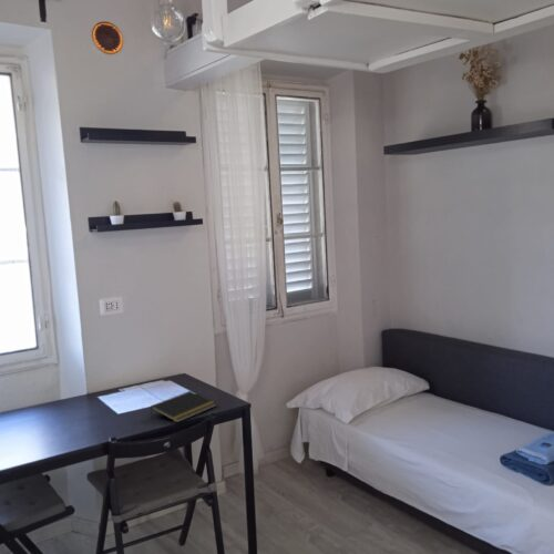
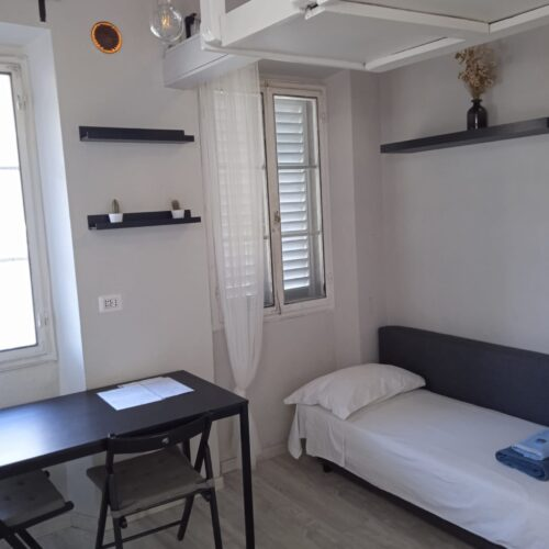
- notepad [150,390,217,423]
